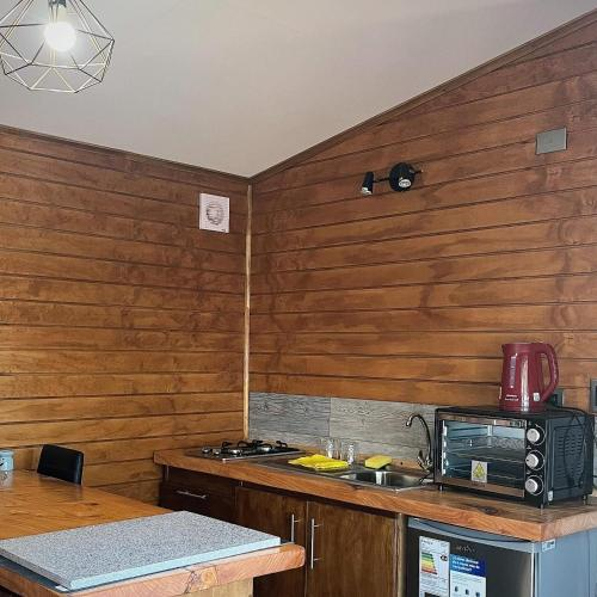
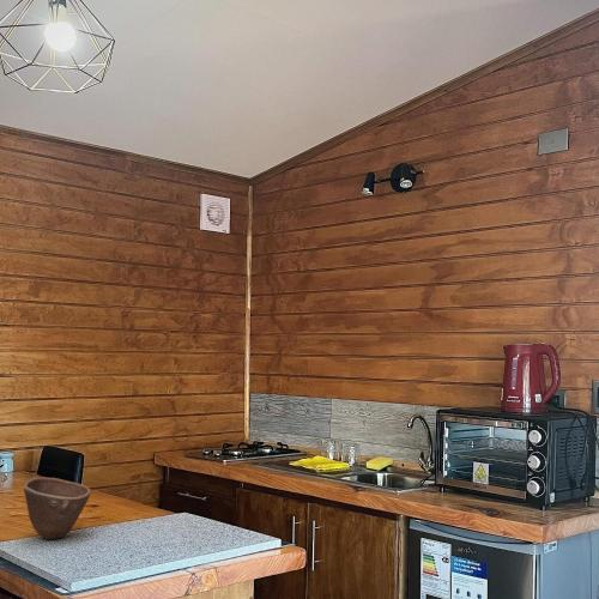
+ bowl [23,476,92,540]
